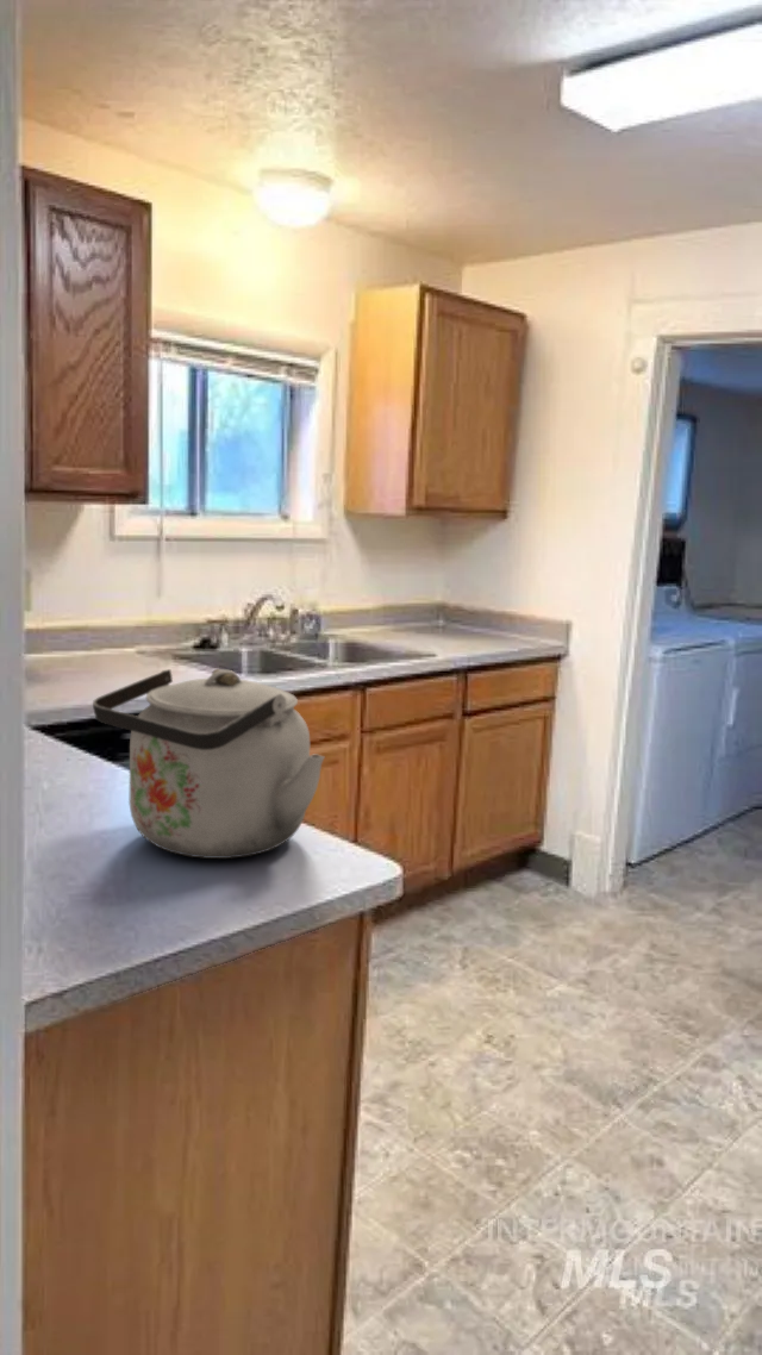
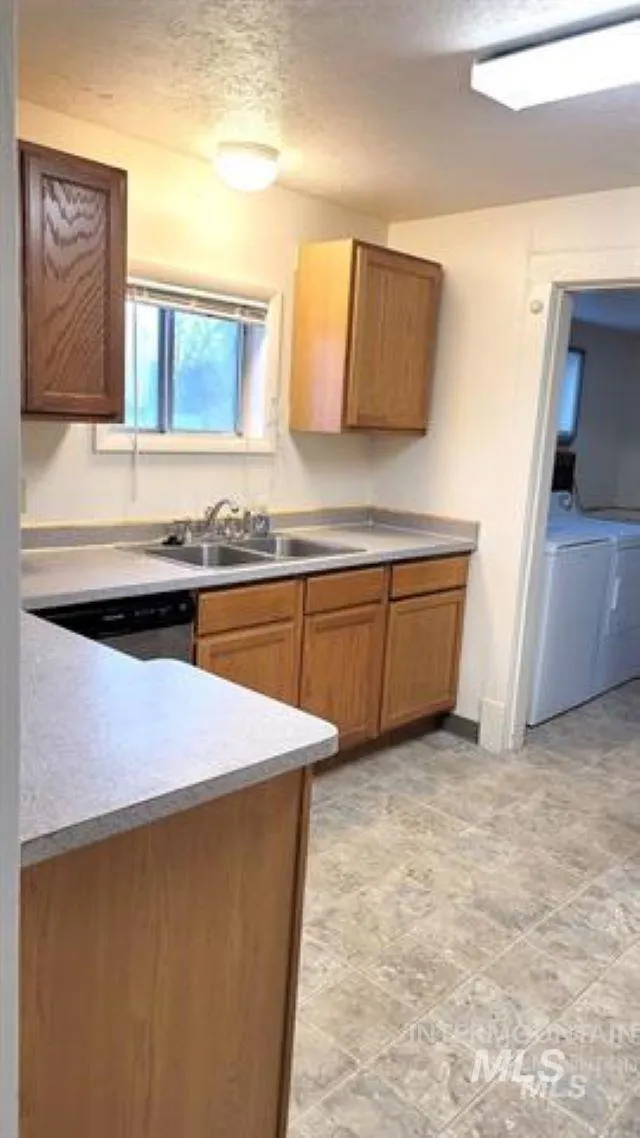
- kettle [92,668,325,860]
